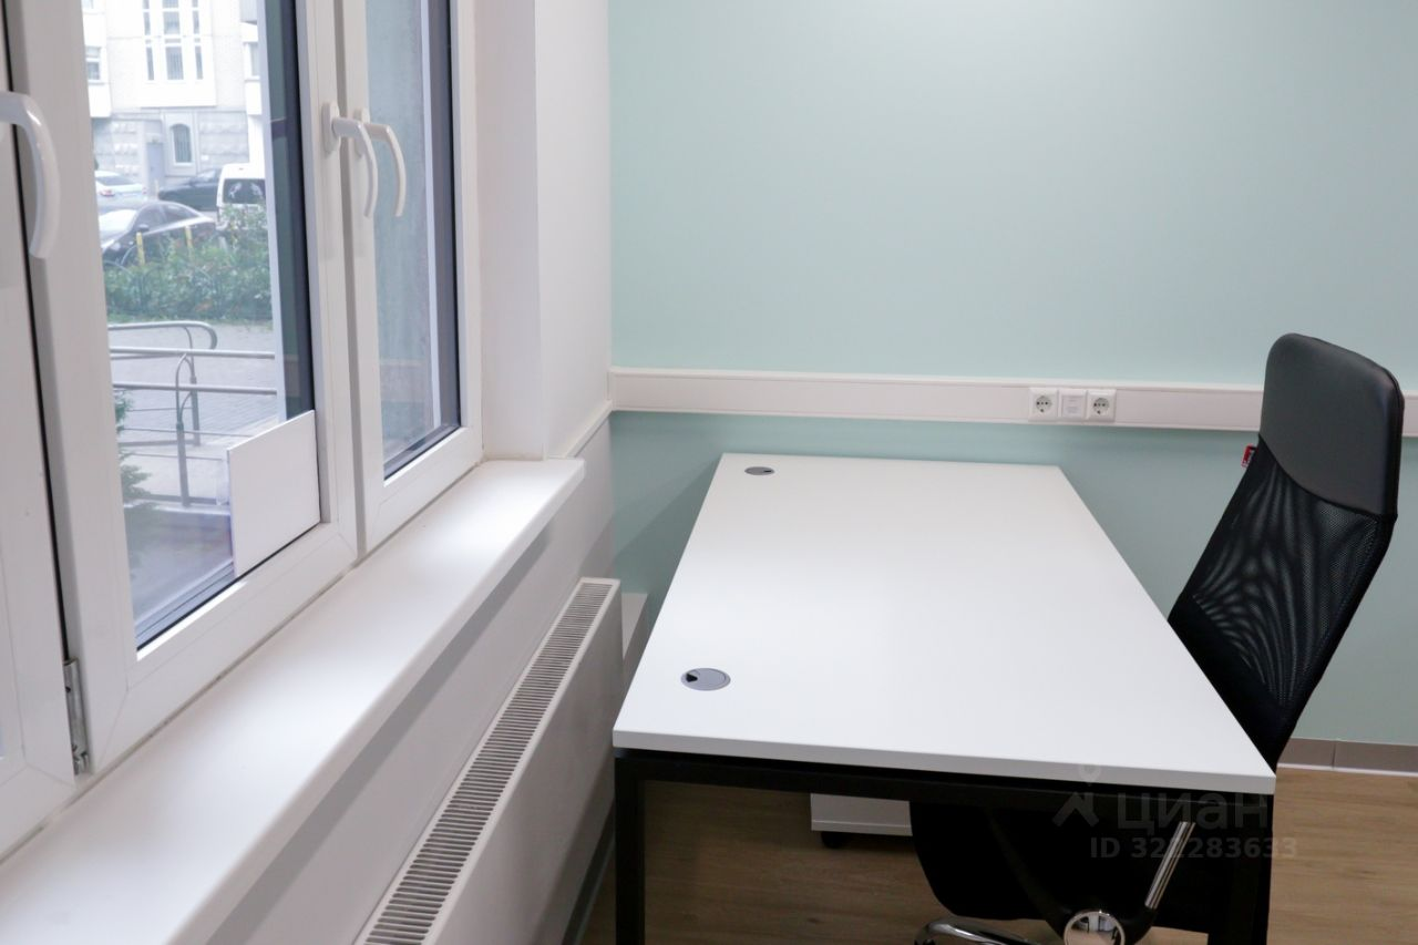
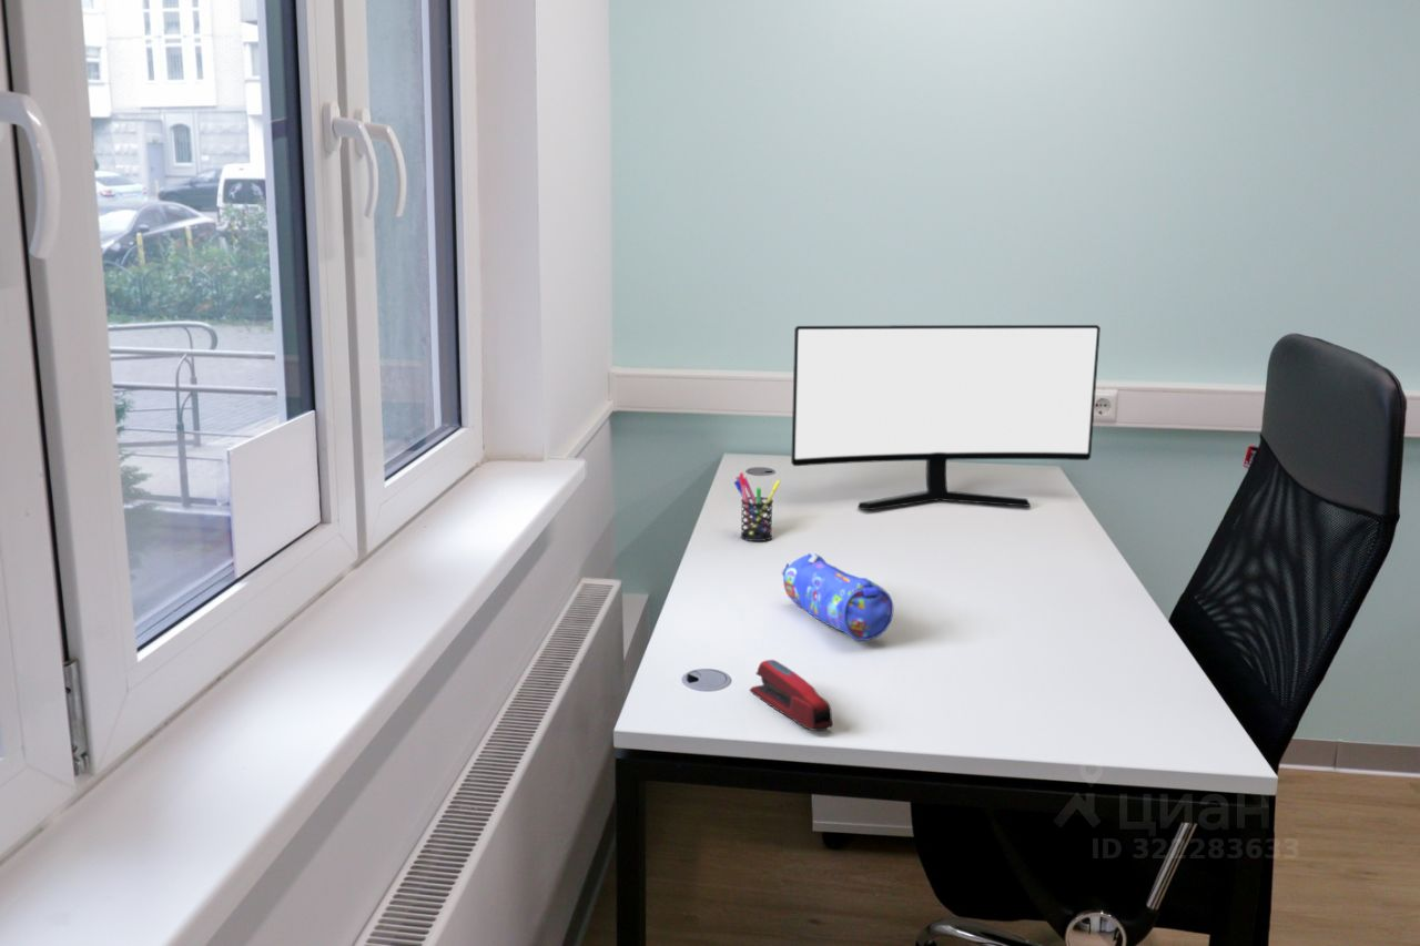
+ stapler [749,659,833,732]
+ pencil case [780,550,894,642]
+ monitor [790,324,1102,511]
+ pen holder [733,471,782,542]
